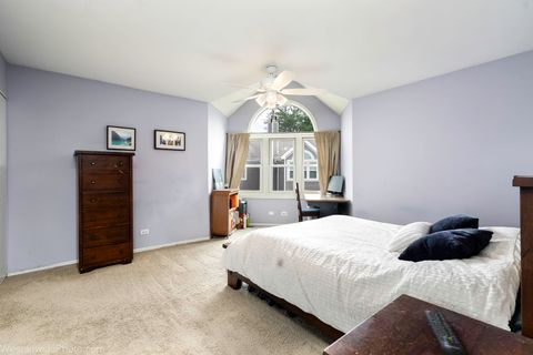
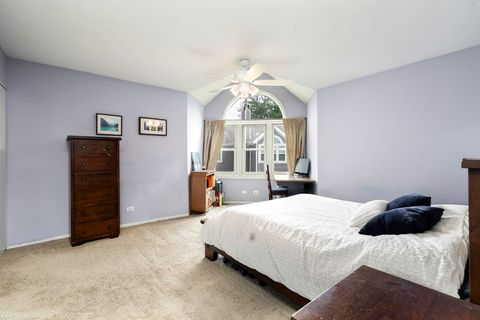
- remote control [423,308,467,355]
